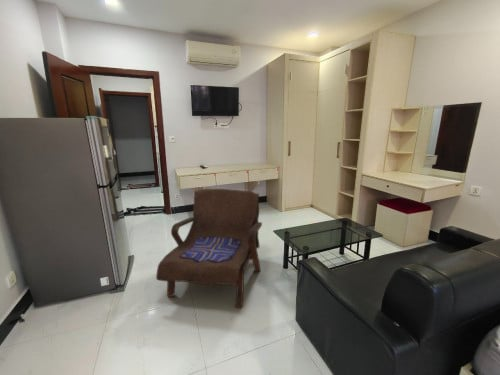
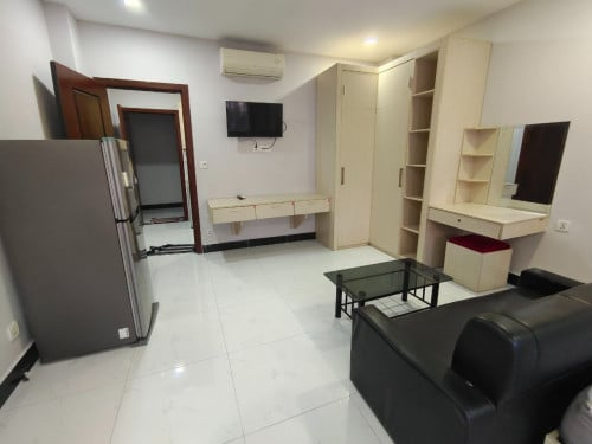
- armchair [155,188,263,309]
